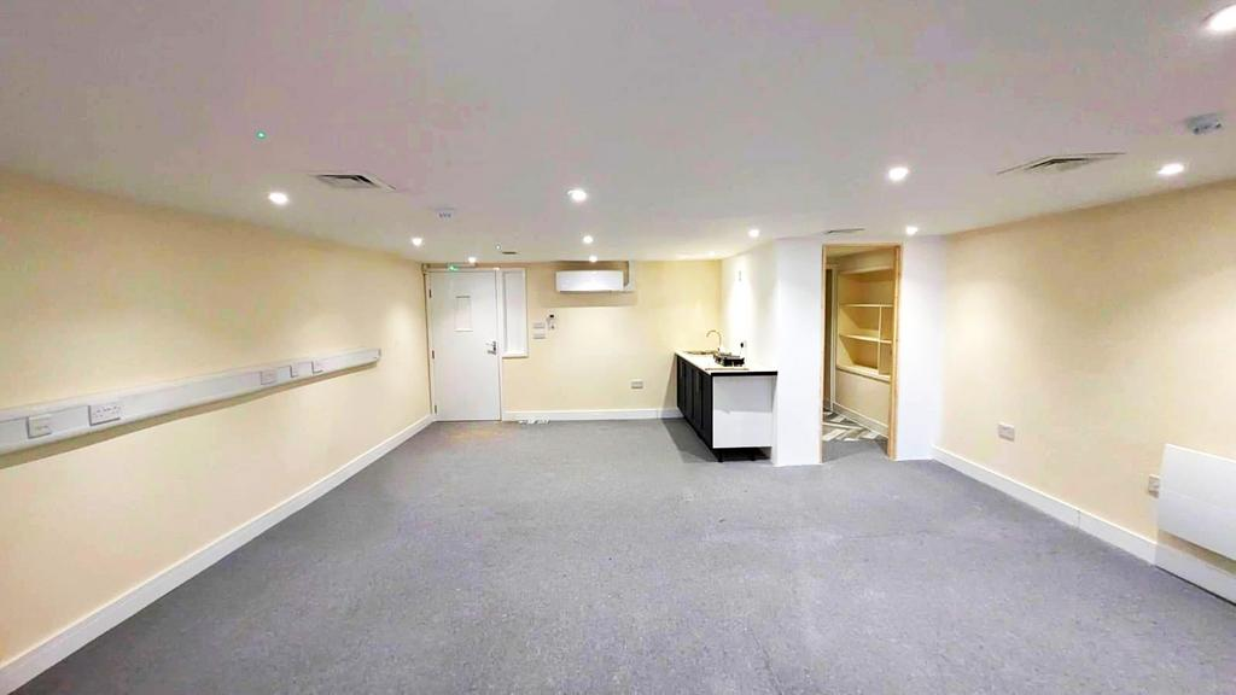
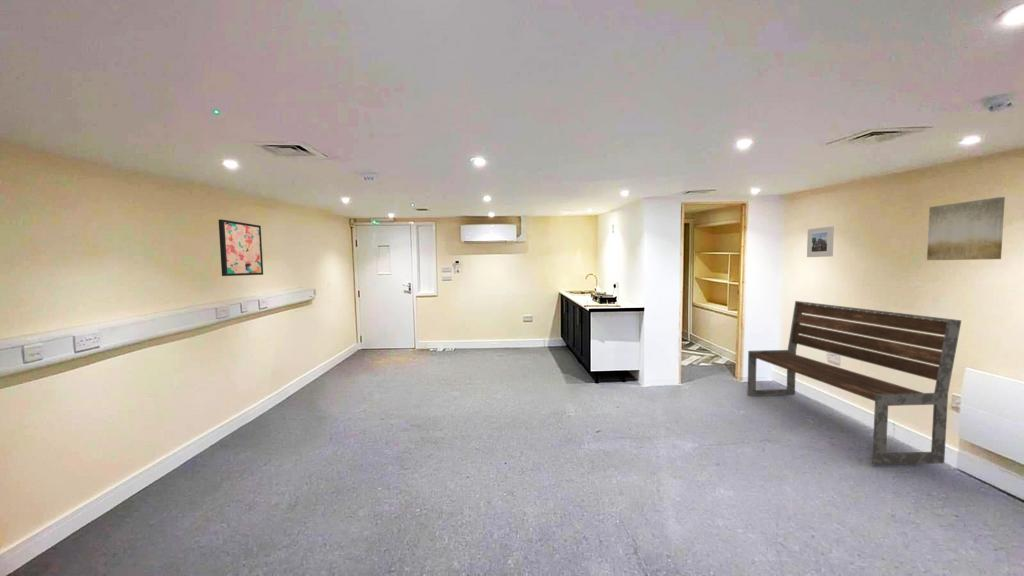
+ bench [746,300,962,466]
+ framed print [806,225,835,258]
+ wall art [926,196,1006,261]
+ wall art [218,219,264,277]
